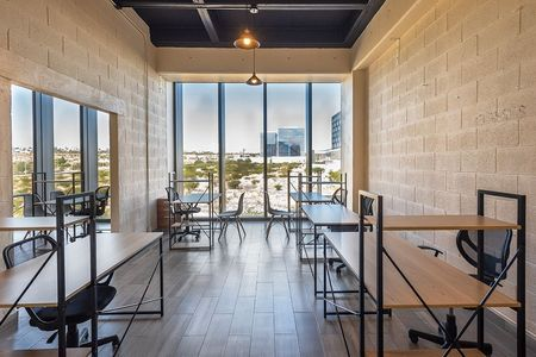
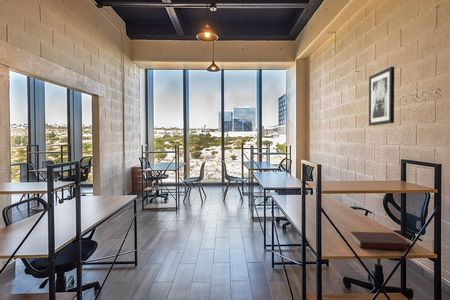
+ wall art [368,66,395,127]
+ notebook [350,231,412,251]
